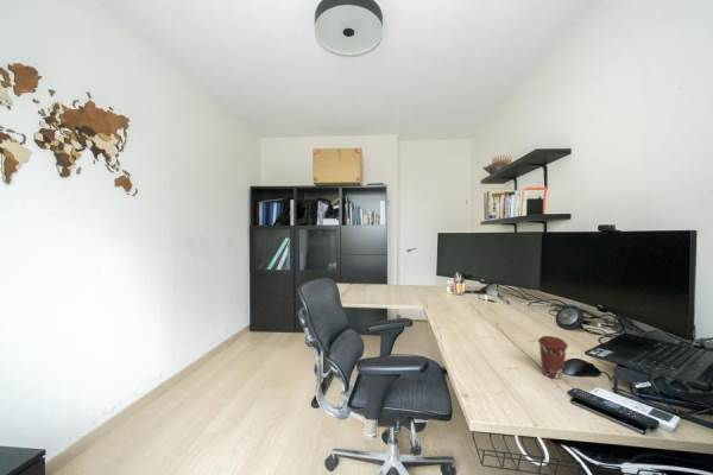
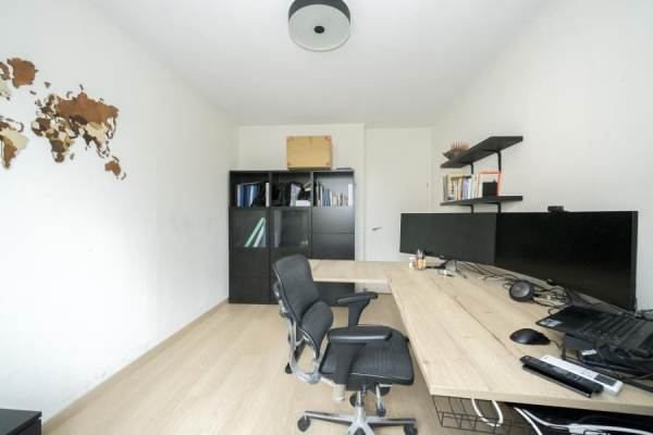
- coffee cup [537,335,569,380]
